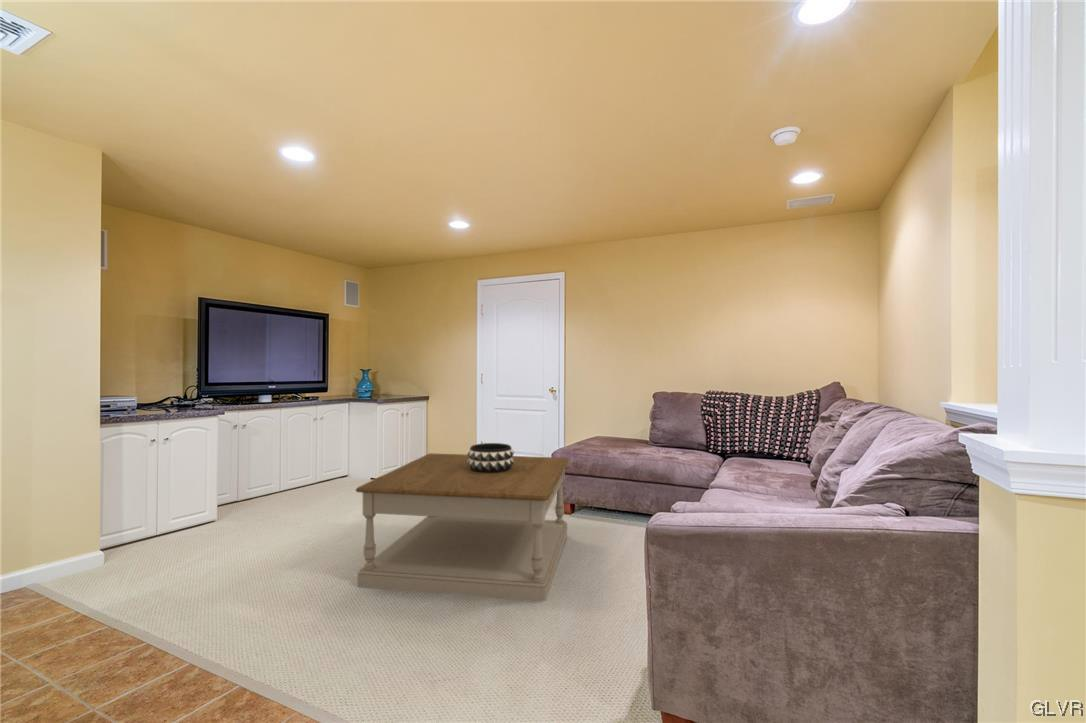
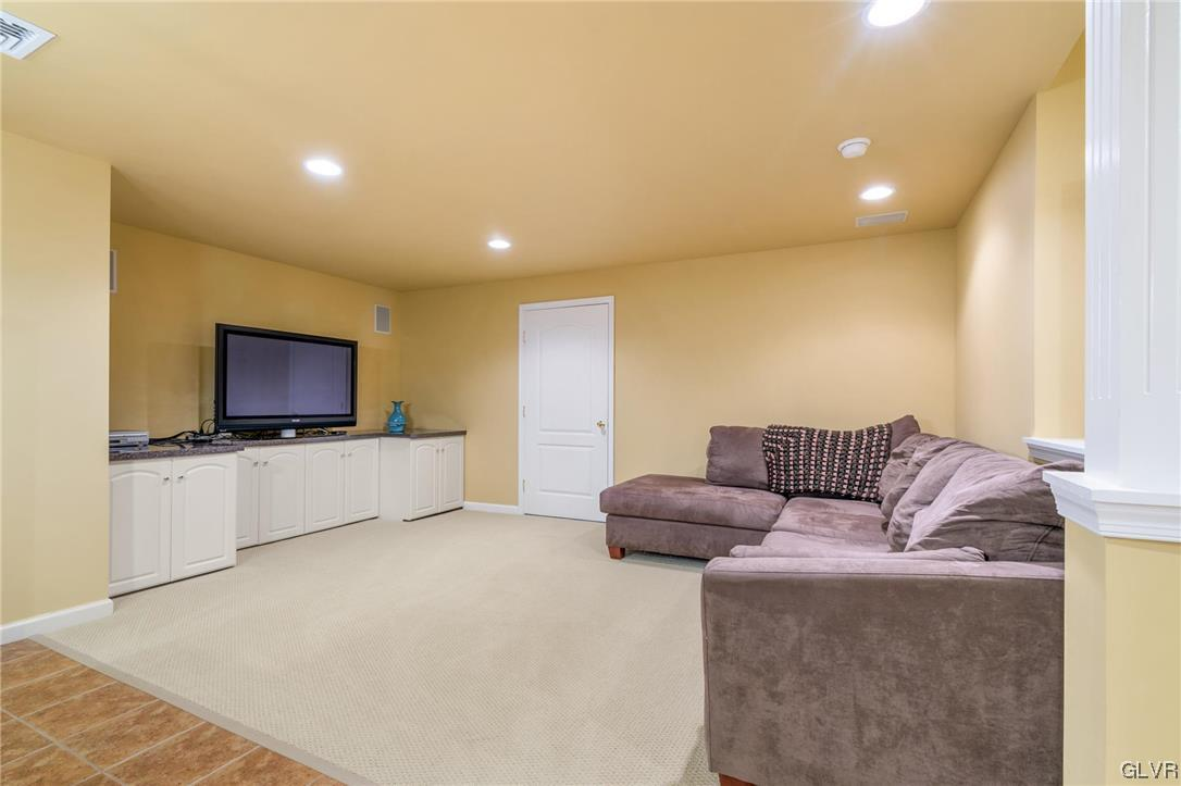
- coffee table [355,452,570,602]
- decorative bowl [466,442,515,473]
